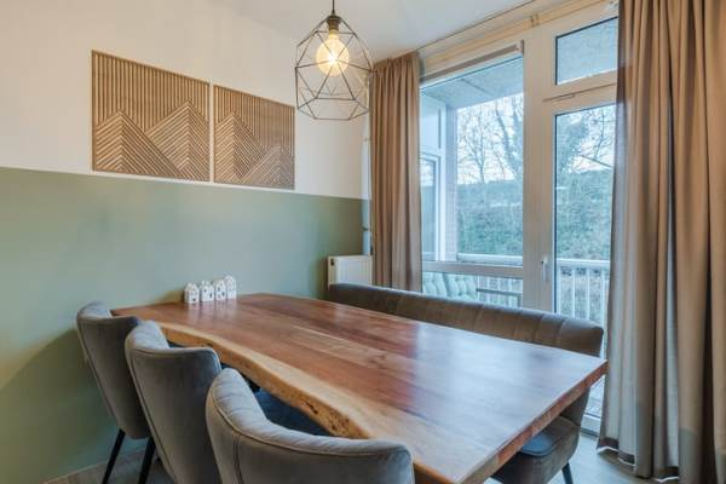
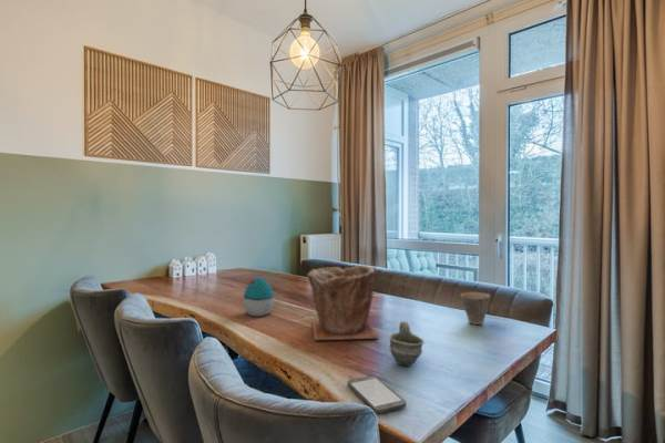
+ cup [388,320,426,367]
+ decorative egg [243,276,275,317]
+ smartphone [347,374,407,414]
+ cup [460,291,491,326]
+ plant pot [306,265,380,341]
